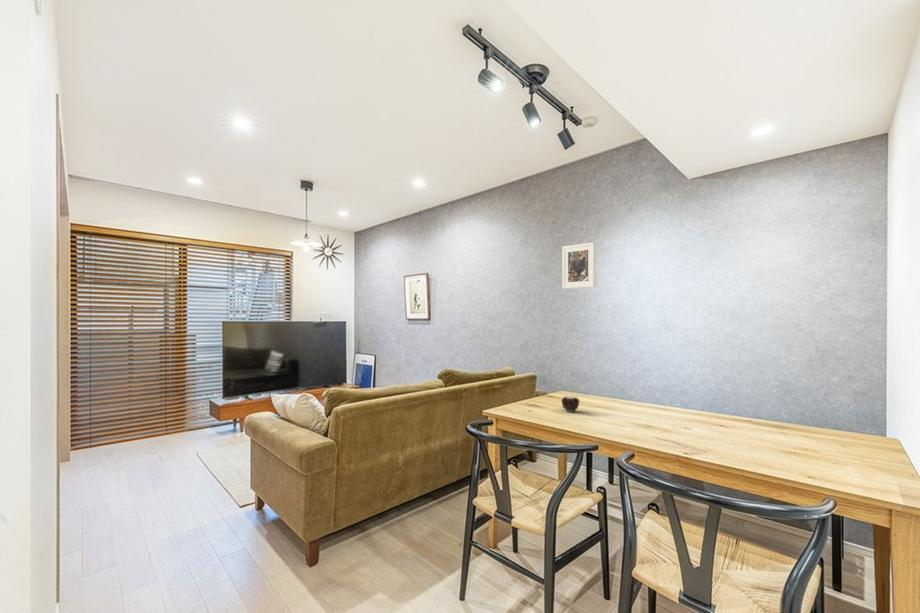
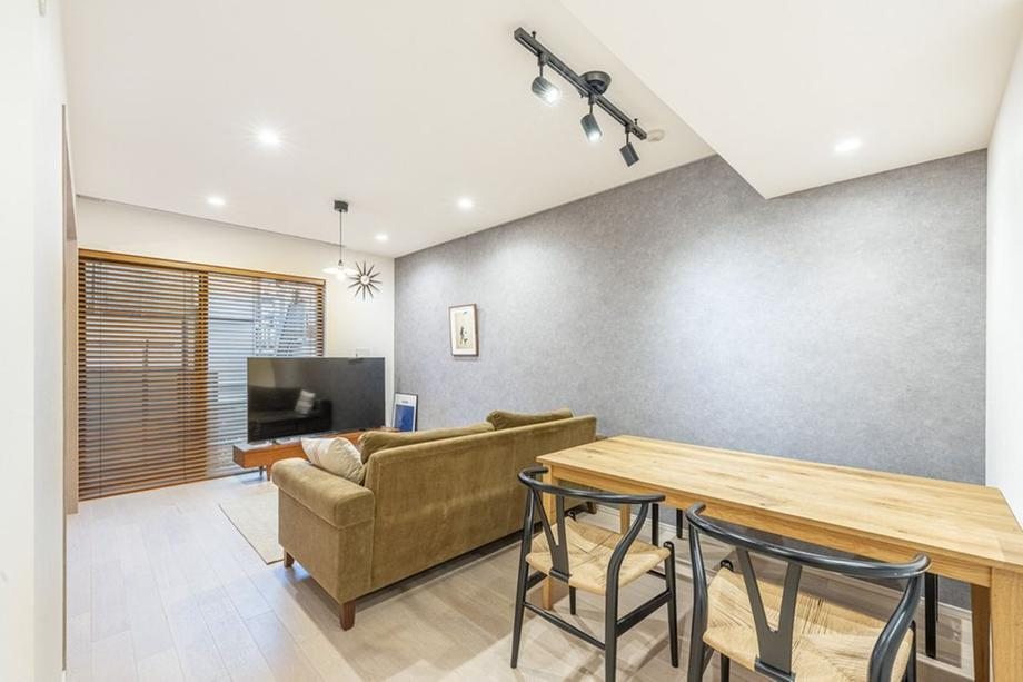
- candle [560,395,581,413]
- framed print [561,241,596,290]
